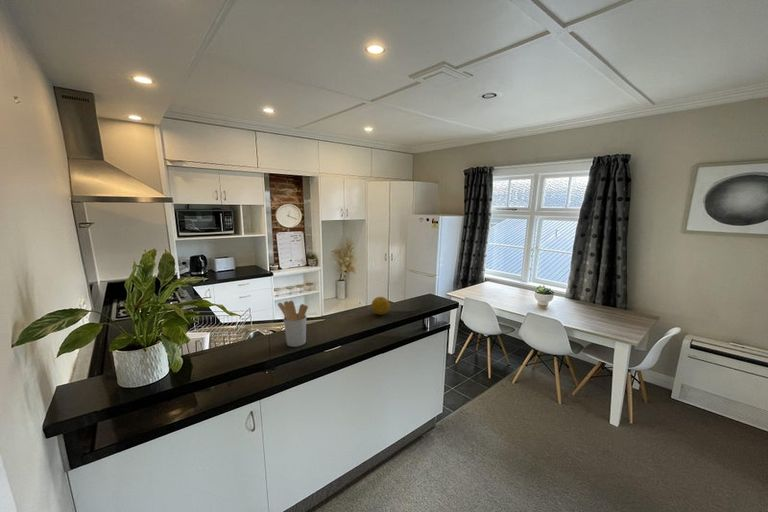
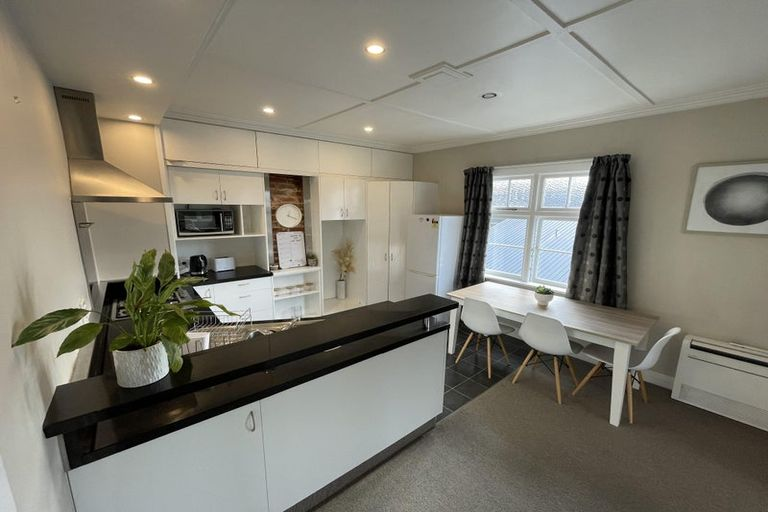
- fruit [370,296,390,316]
- utensil holder [277,300,309,348]
